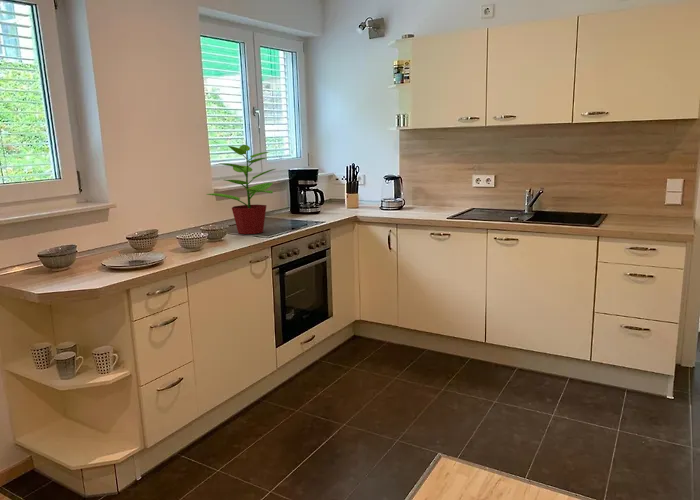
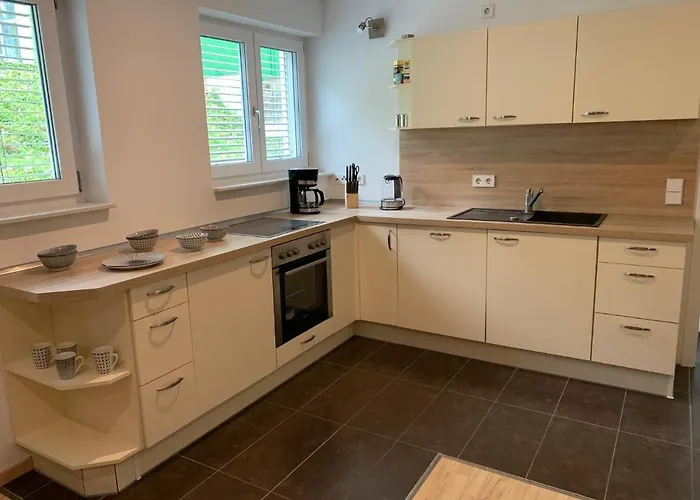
- potted plant [206,141,276,235]
